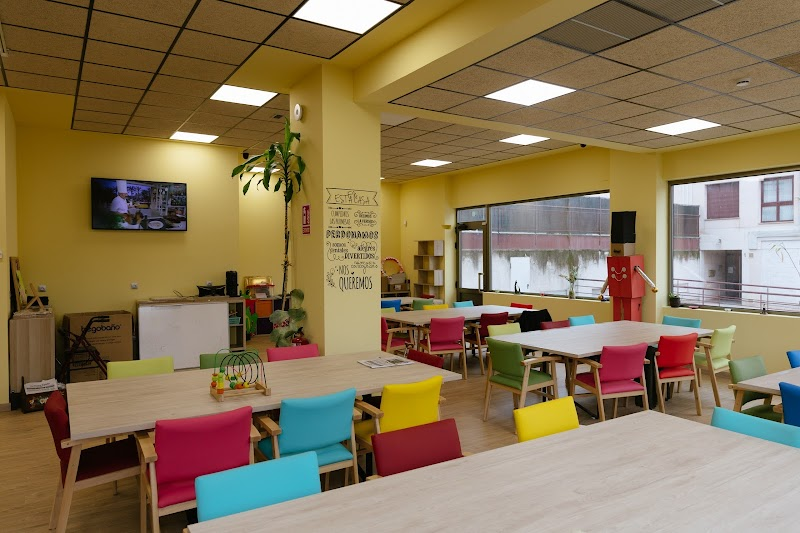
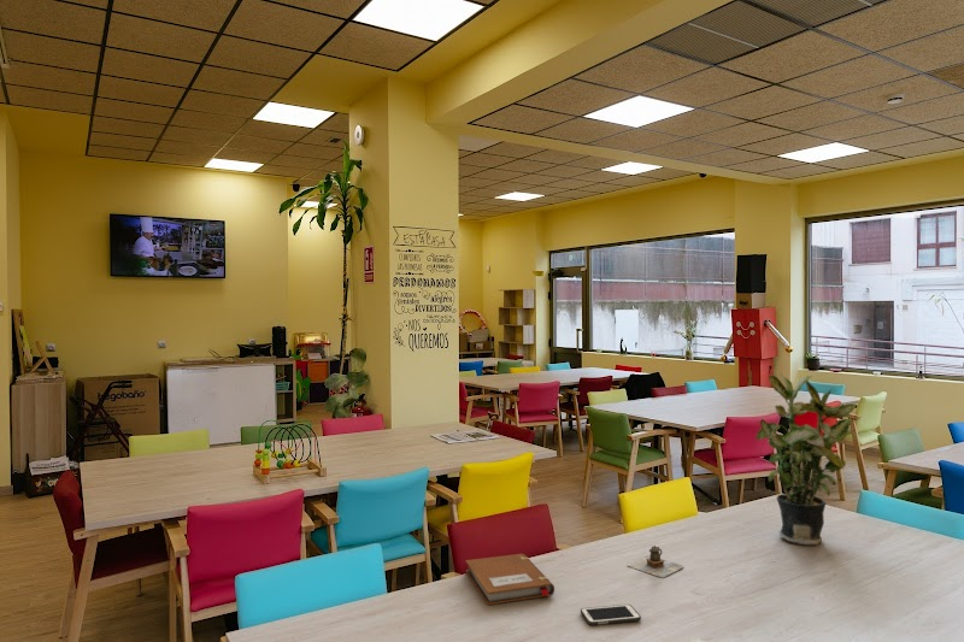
+ notebook [464,553,556,606]
+ teapot [627,544,684,579]
+ potted plant [754,371,858,547]
+ cell phone [580,603,642,626]
